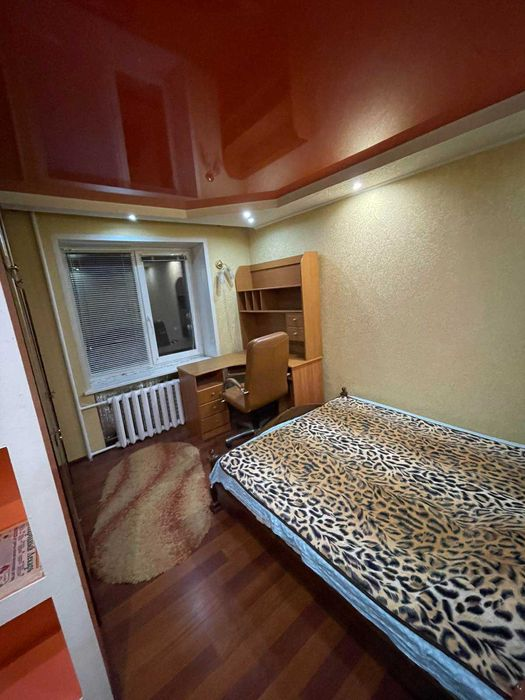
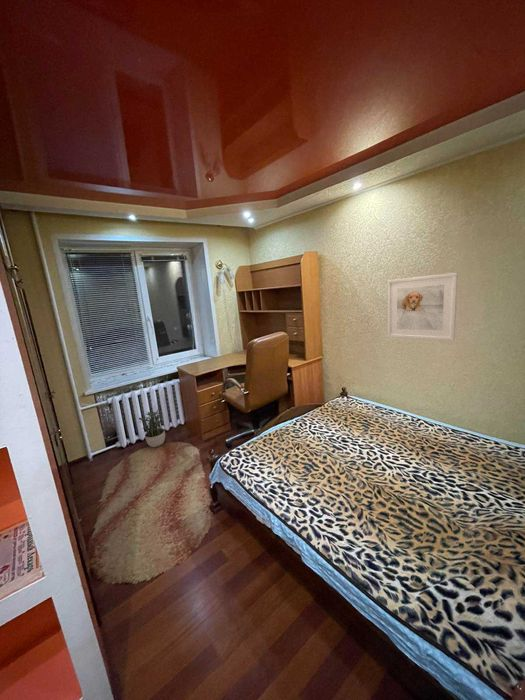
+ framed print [387,272,459,342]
+ potted plant [138,408,166,448]
